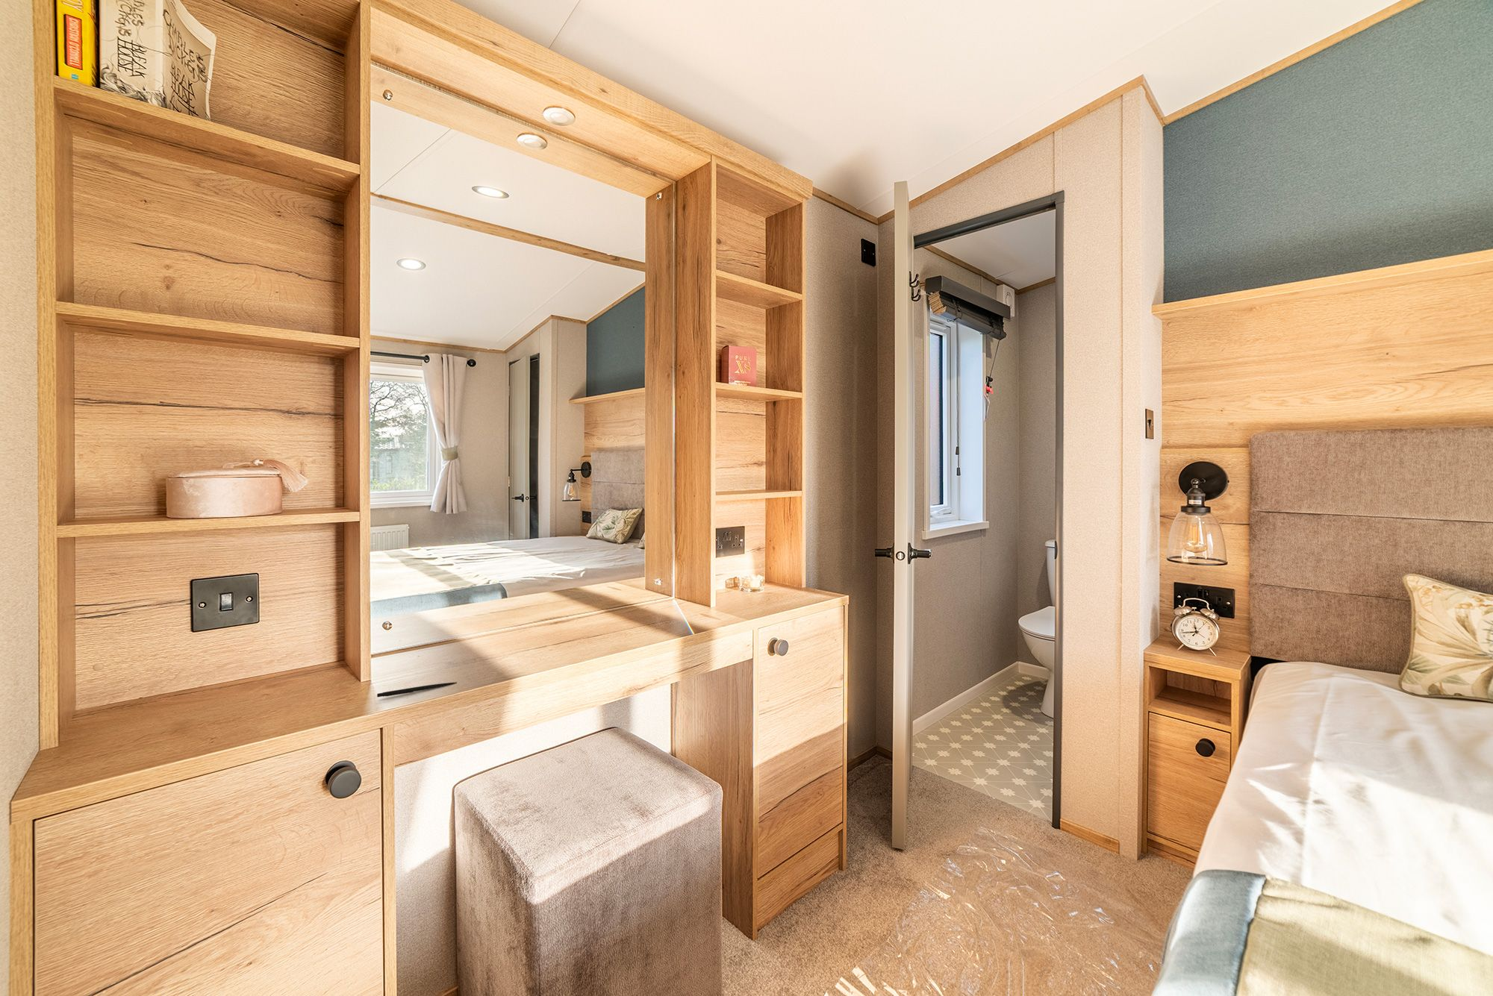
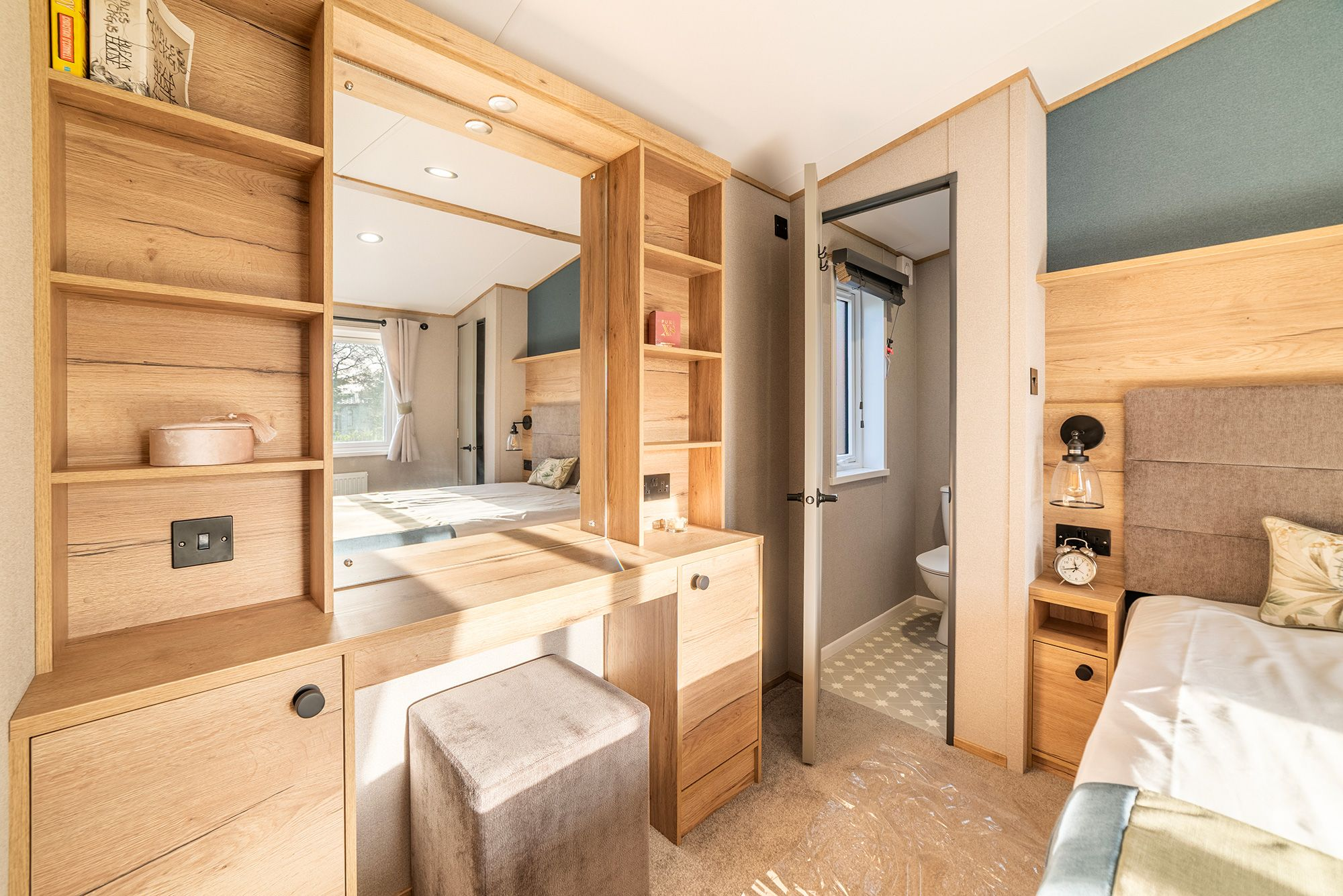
- pen [376,681,457,698]
